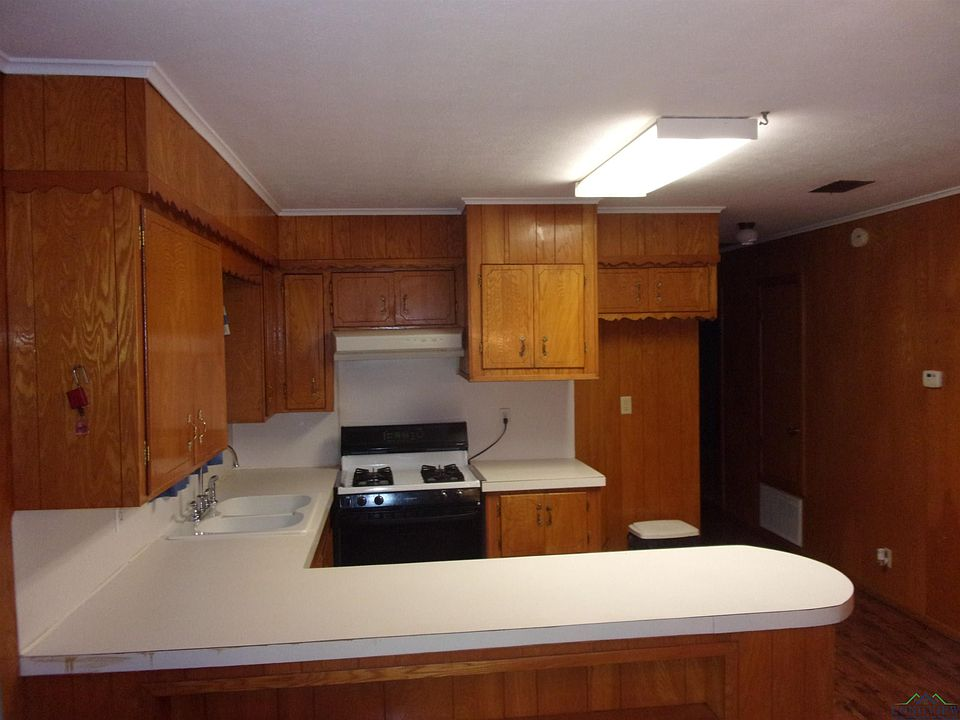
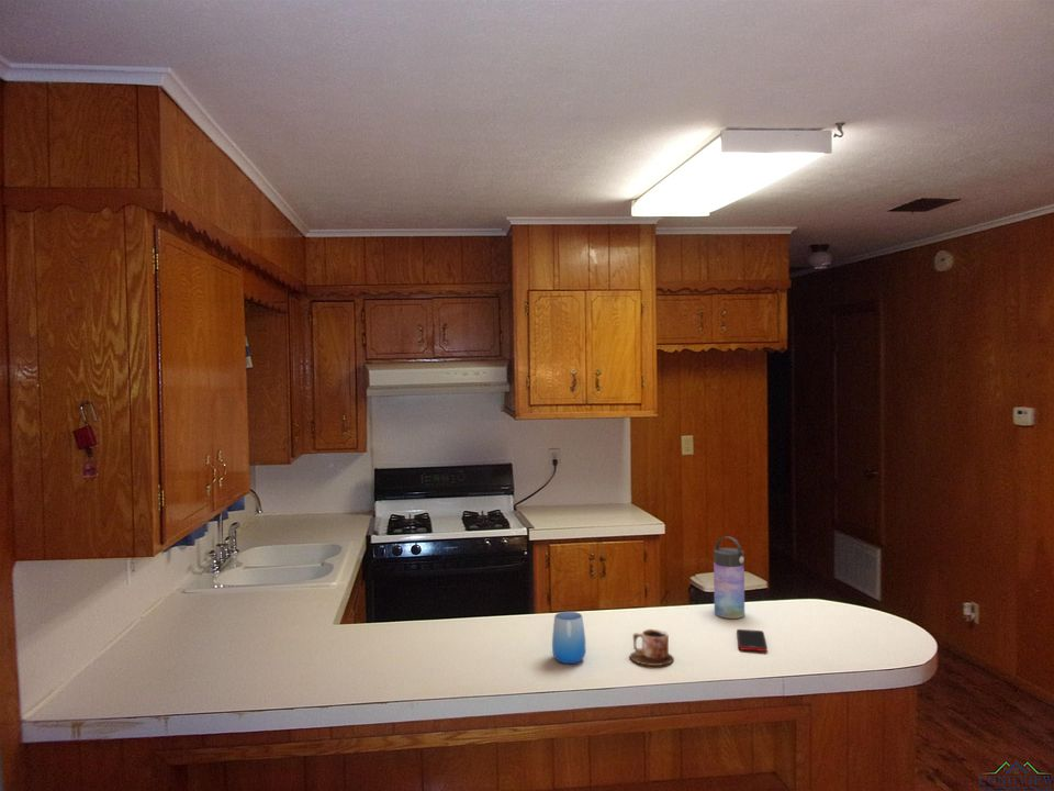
+ cell phone [736,628,769,653]
+ water bottle [713,535,745,620]
+ cup [551,611,587,665]
+ mug [629,628,675,667]
